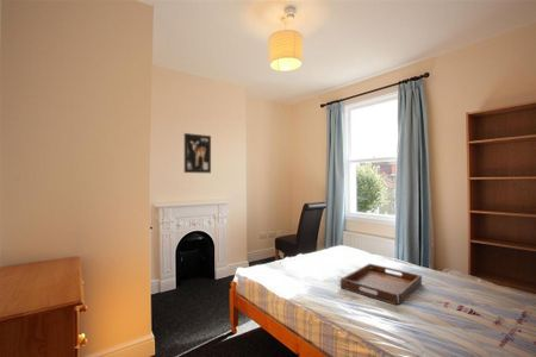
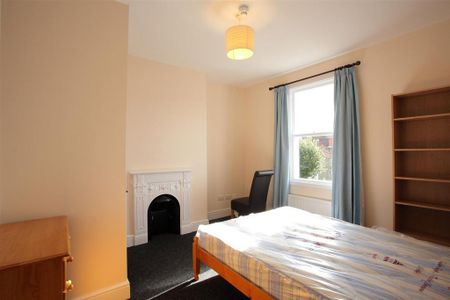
- serving tray [339,263,423,306]
- wall art [183,132,212,174]
